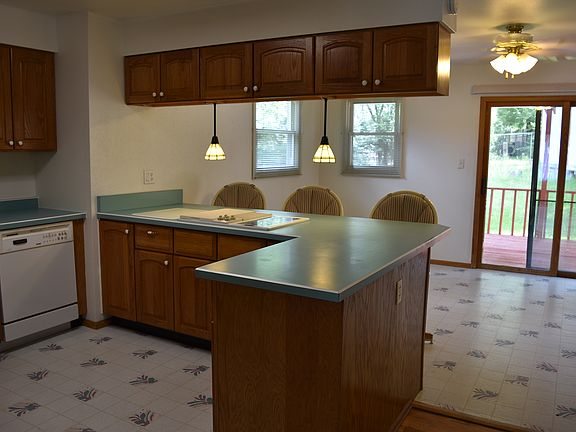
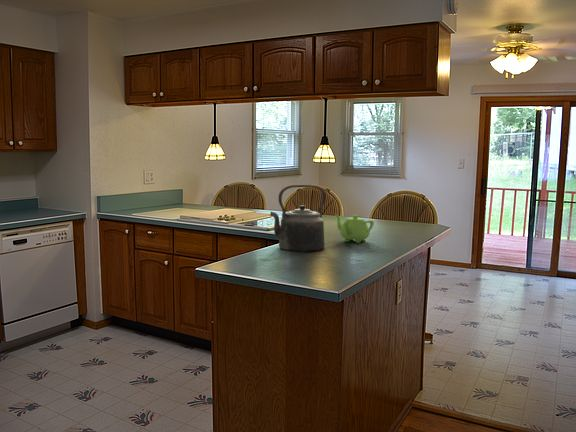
+ teapot [334,213,375,244]
+ kettle [269,184,327,253]
